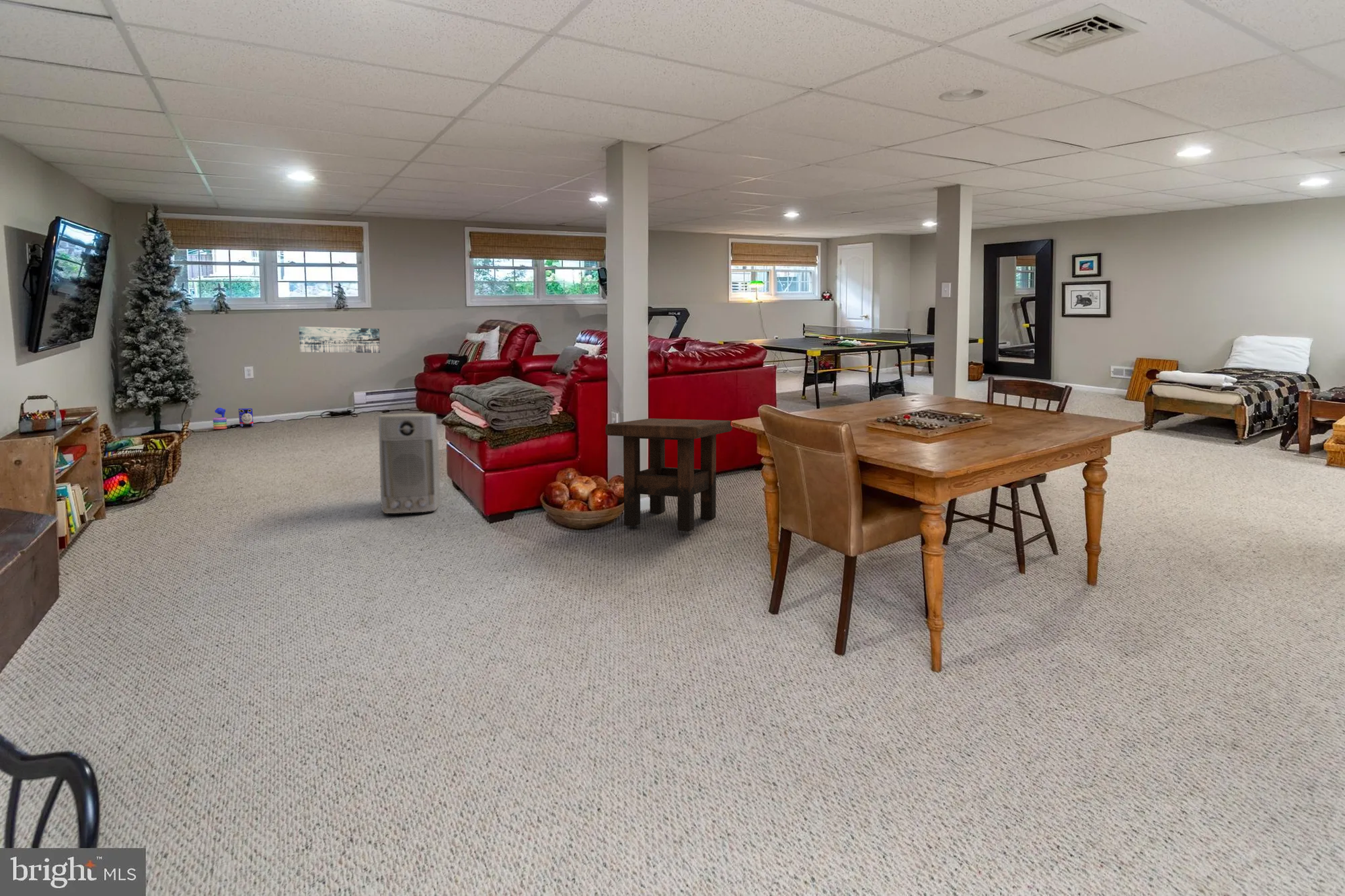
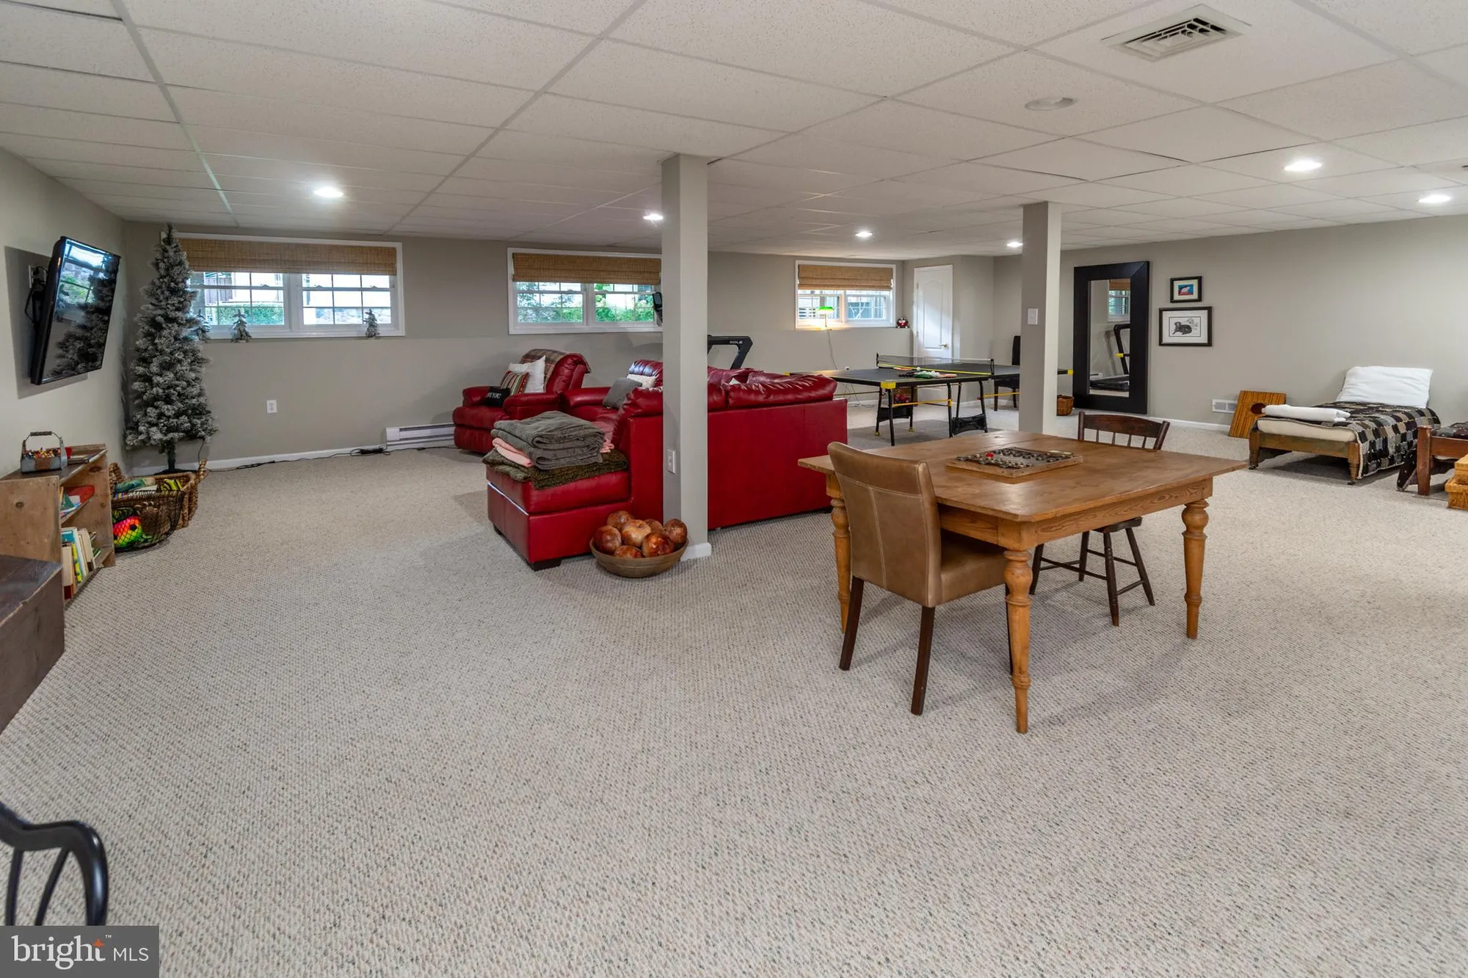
- side table [605,418,733,532]
- stacking toy [212,407,228,430]
- wall art [298,326,381,354]
- air purifier [378,413,441,514]
- toy train [238,407,254,427]
